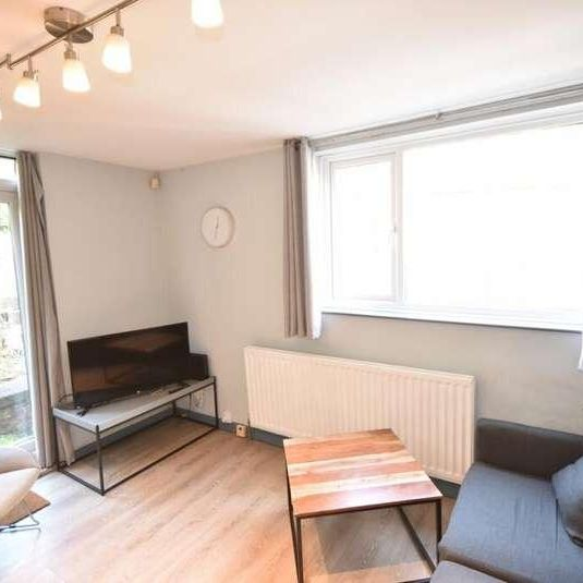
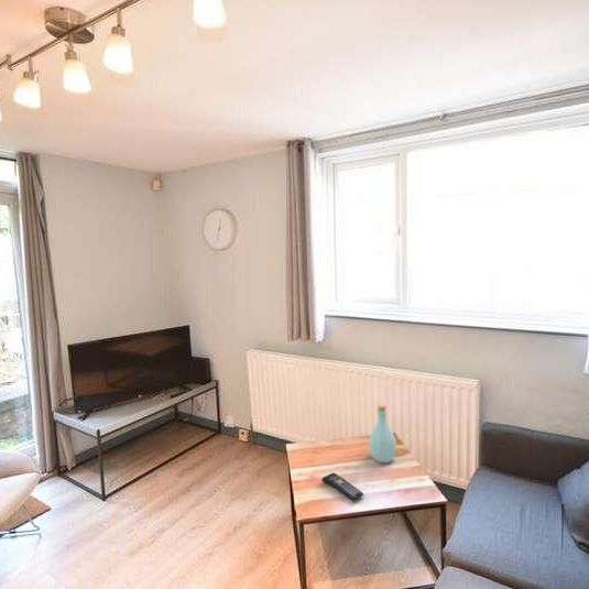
+ remote control [321,472,364,502]
+ bottle [368,404,397,463]
